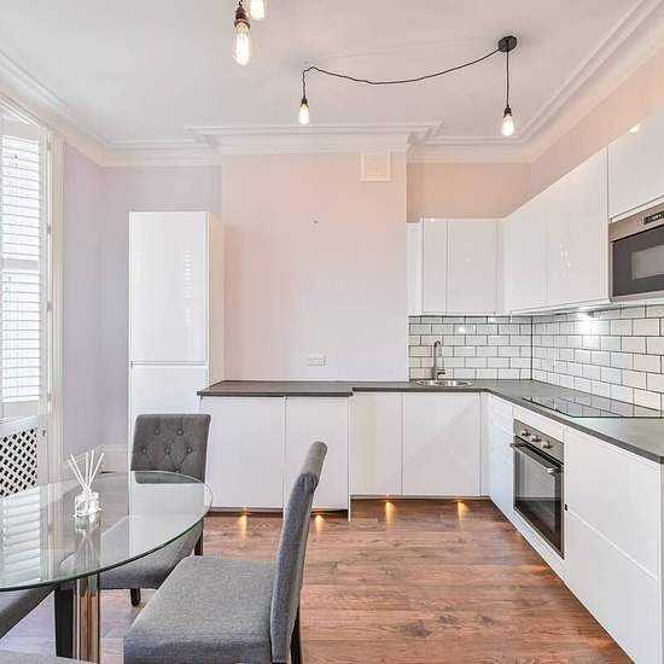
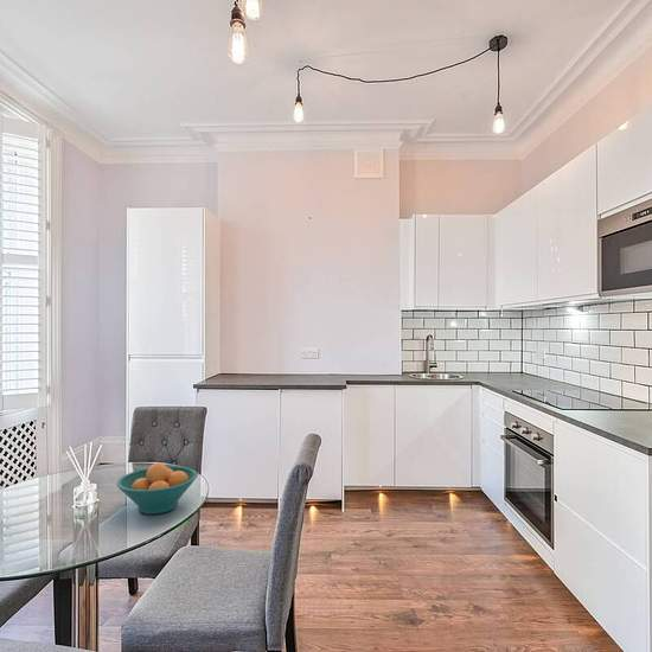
+ fruit bowl [115,462,199,516]
